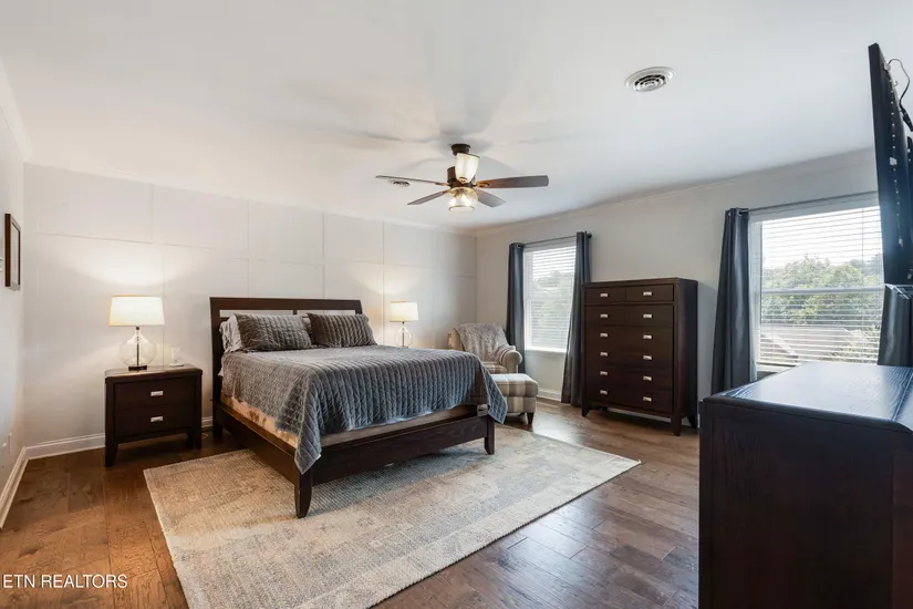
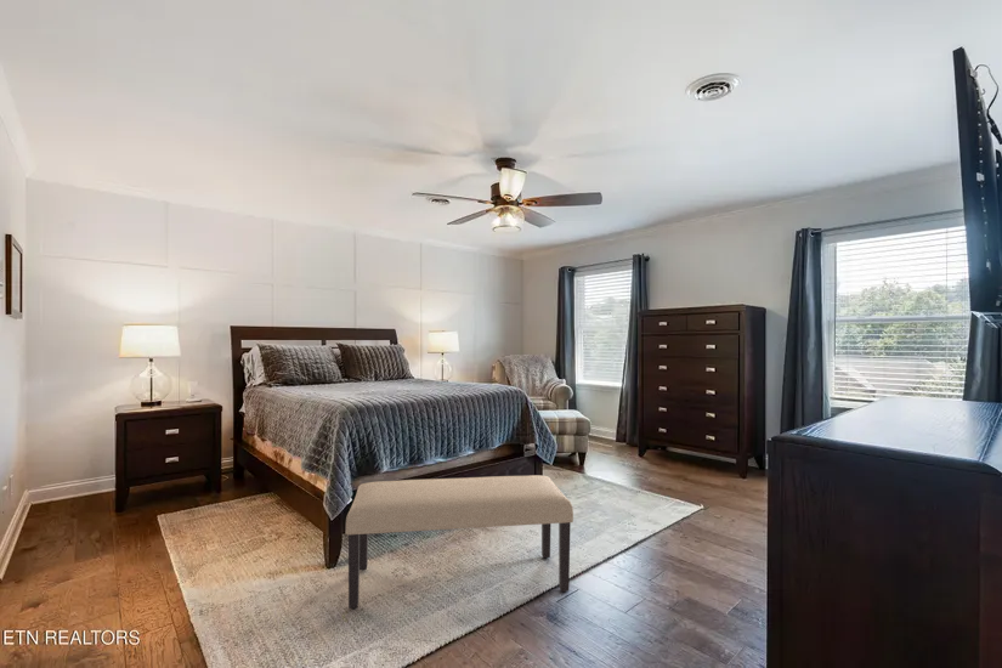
+ bench [345,474,574,610]
